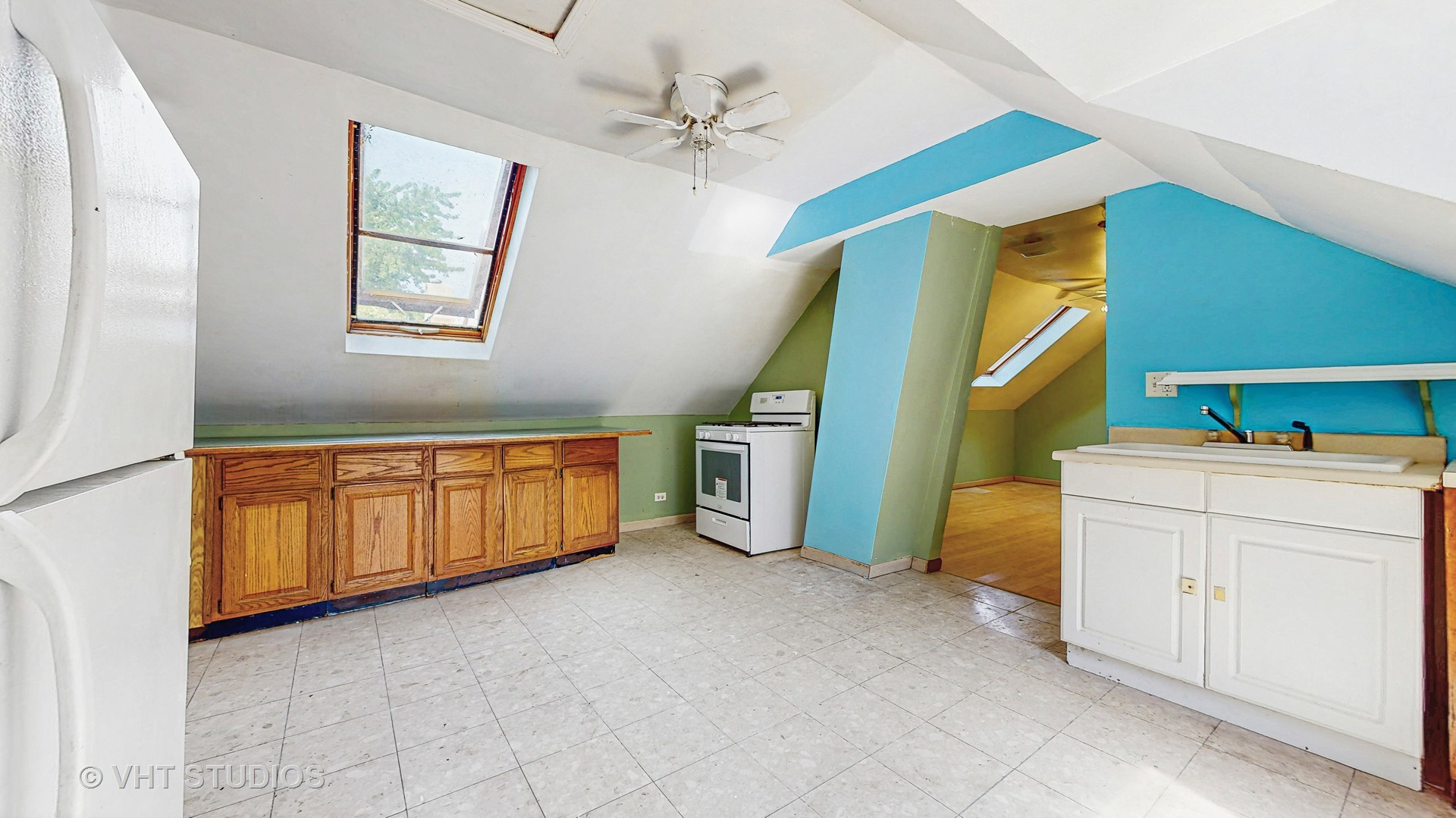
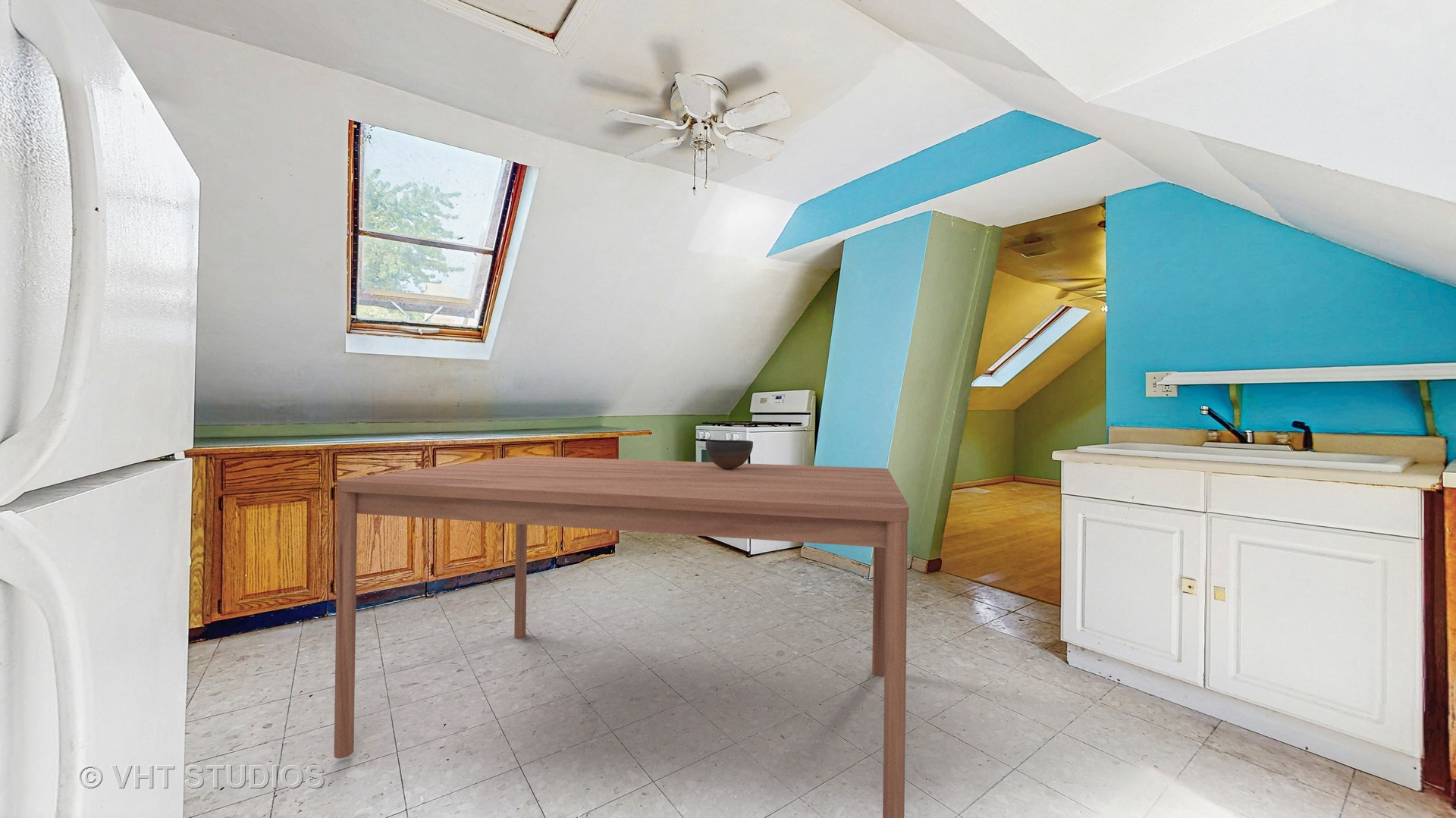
+ bowl [704,440,754,469]
+ dining table [334,456,910,818]
